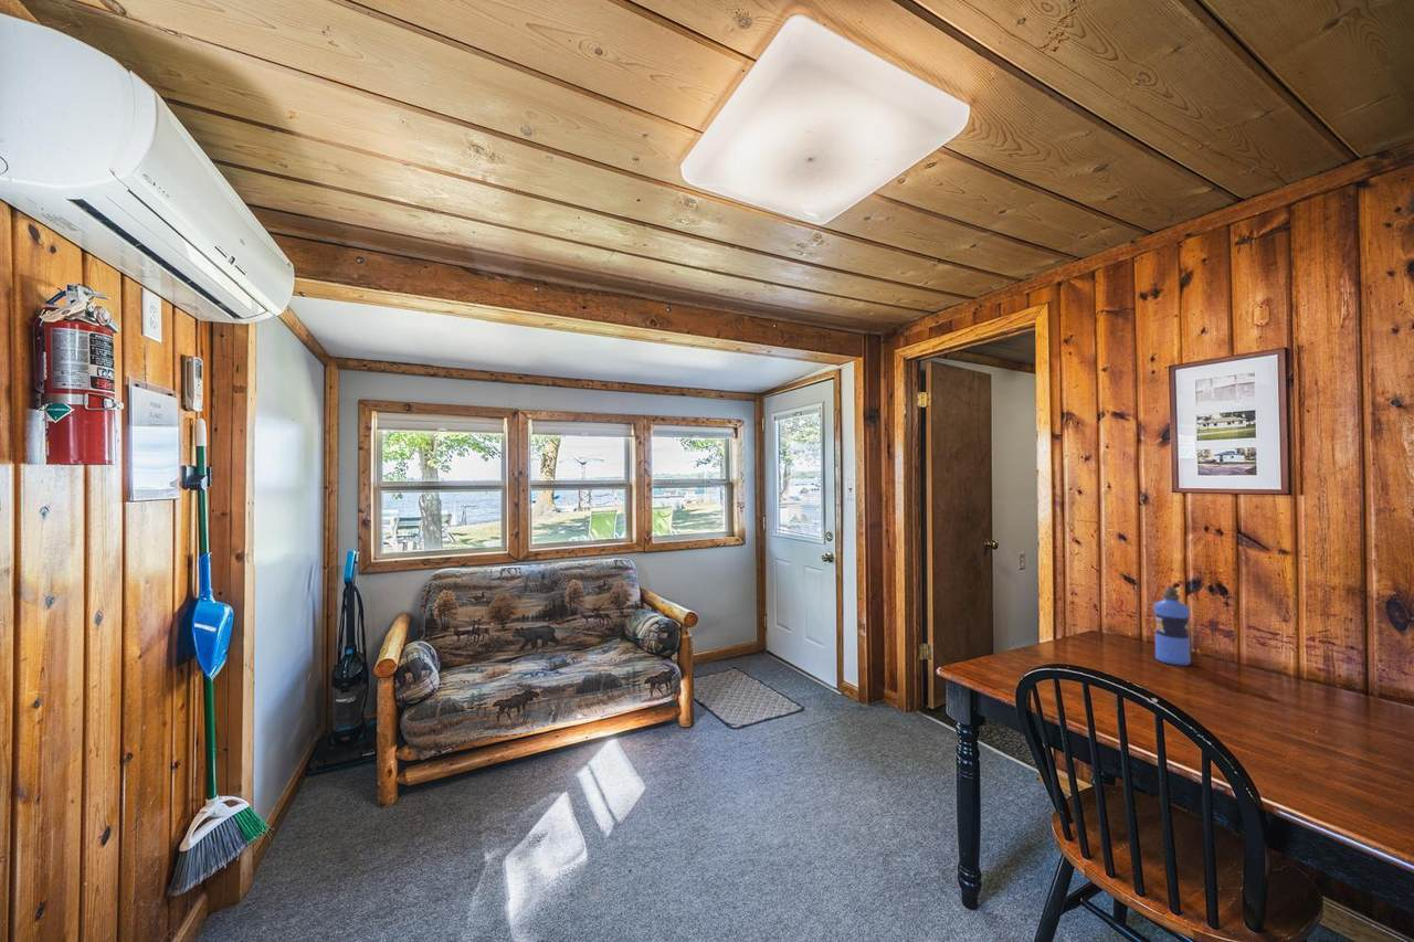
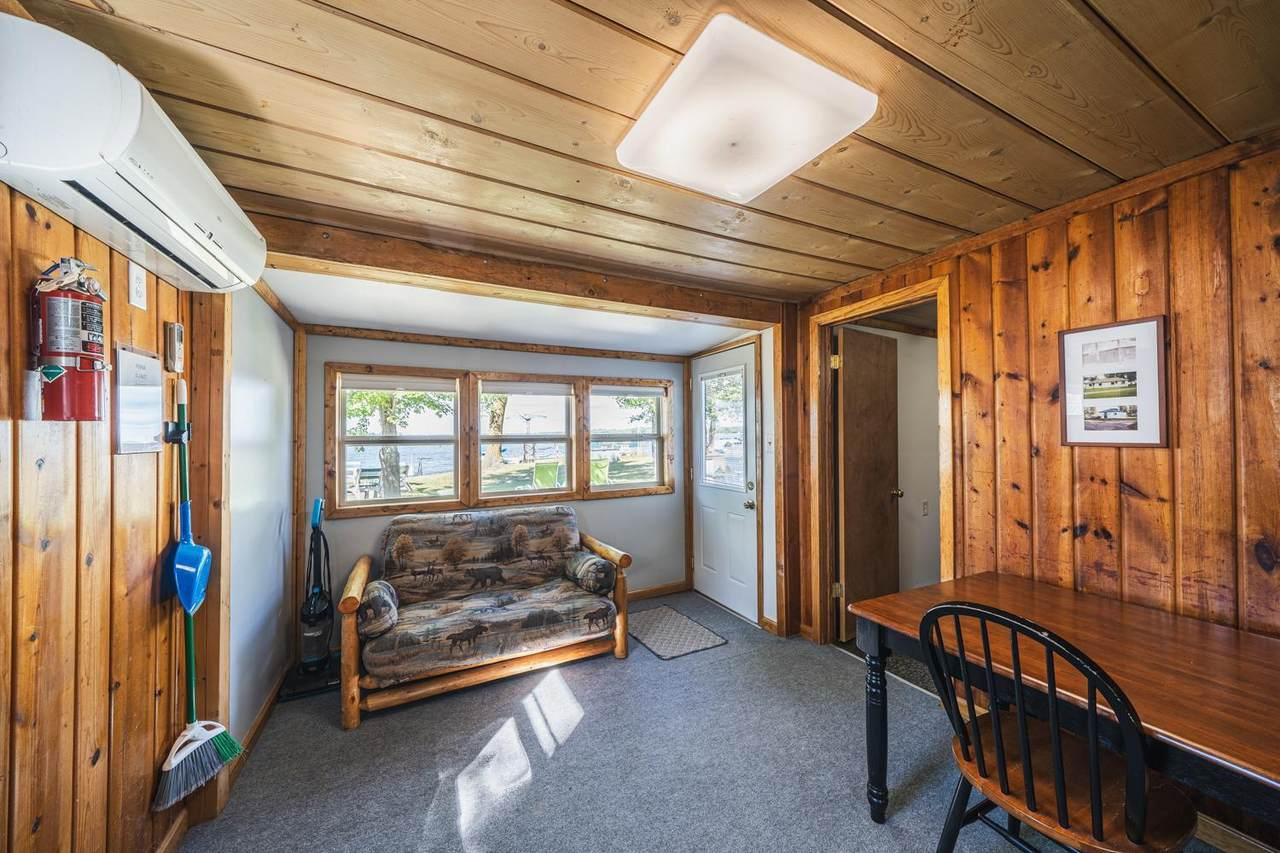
- water bottle [1153,586,1191,667]
